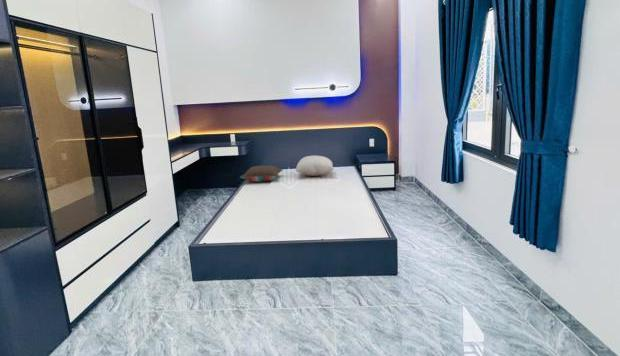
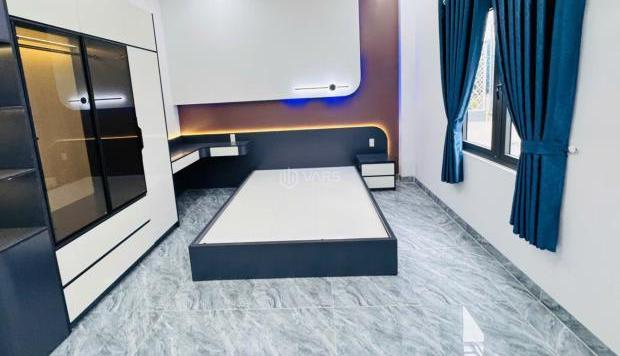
- pillow [295,155,335,177]
- pillow [239,165,284,183]
